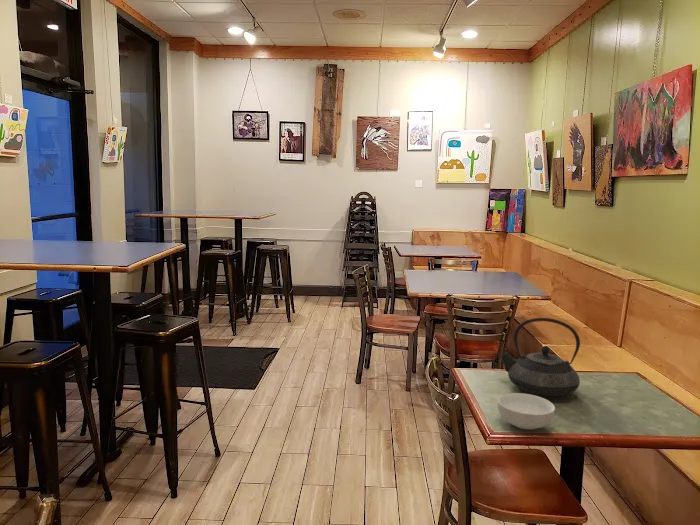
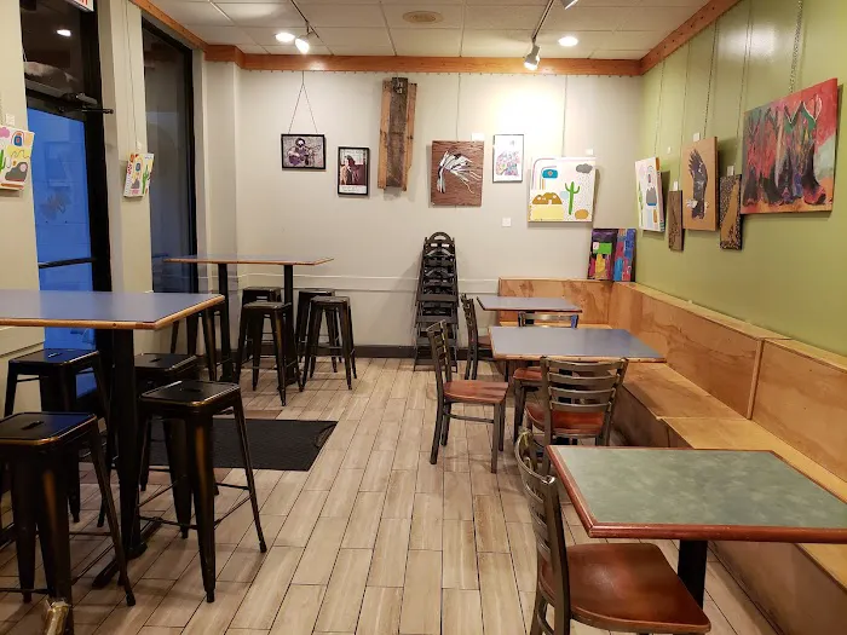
- teapot [499,317,581,397]
- cereal bowl [497,392,556,431]
